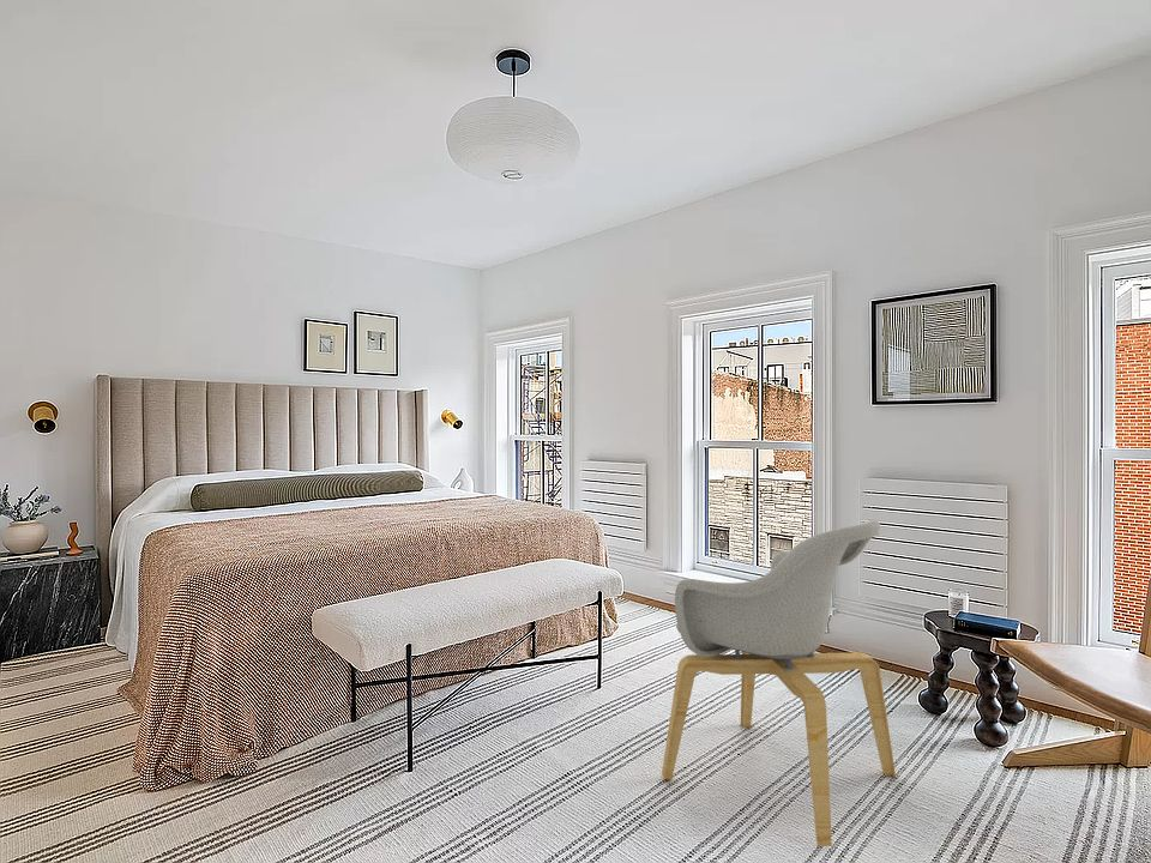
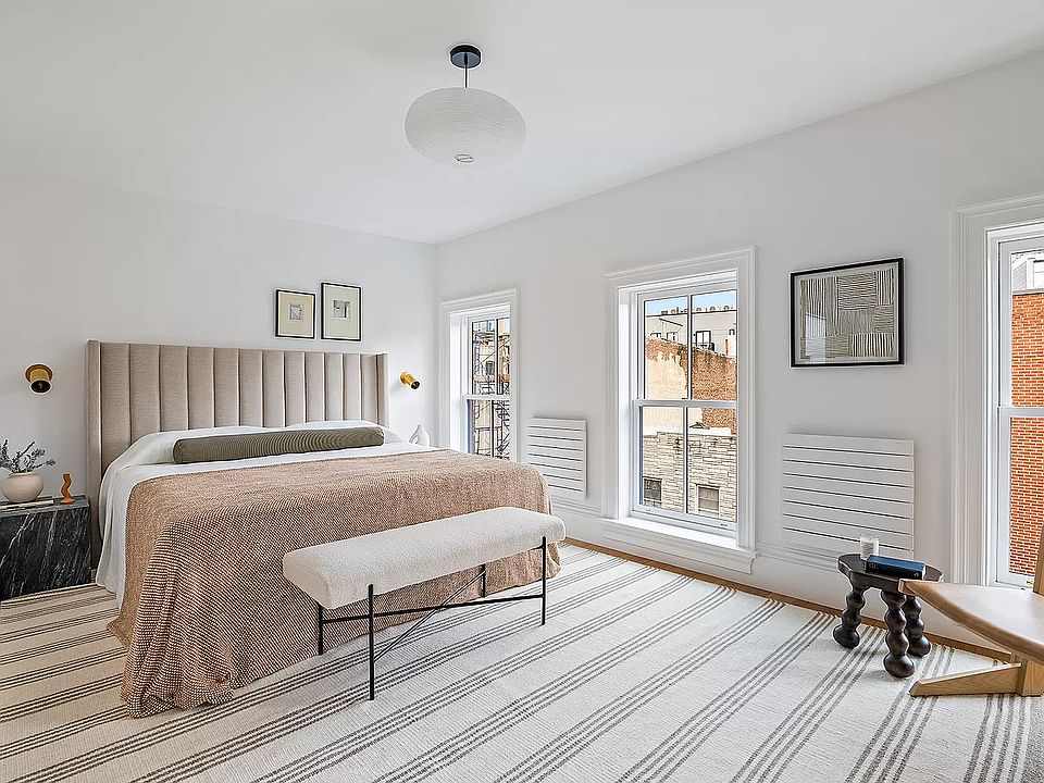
- armchair [661,519,897,847]
